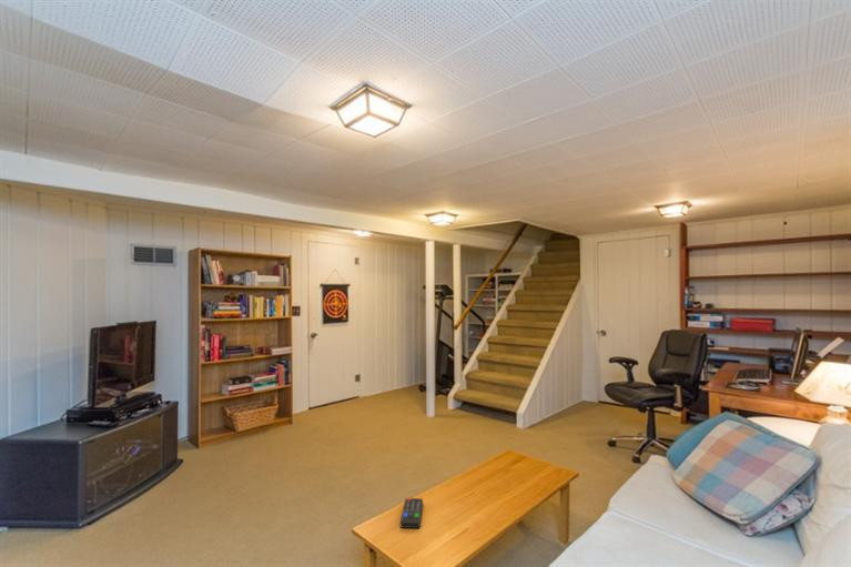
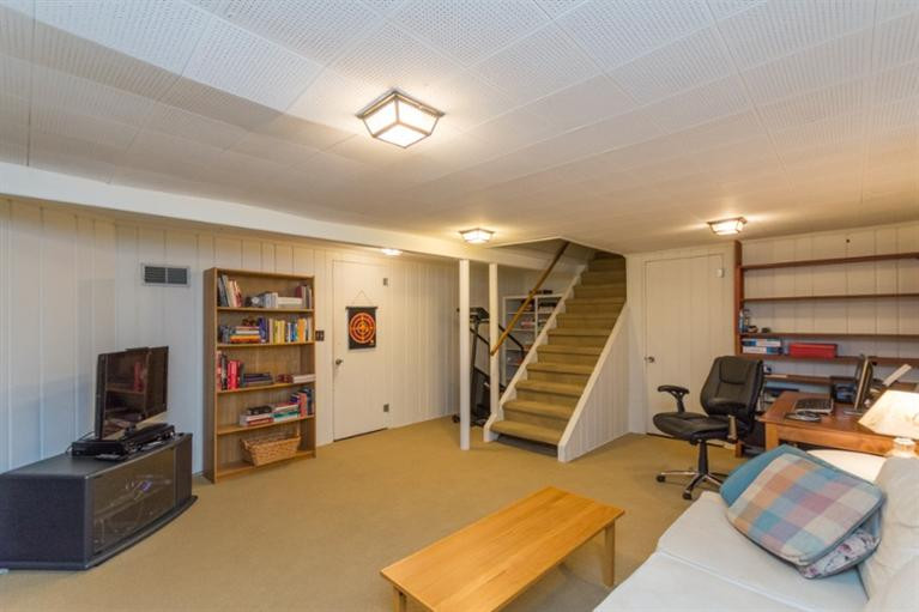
- remote control [399,497,424,529]
